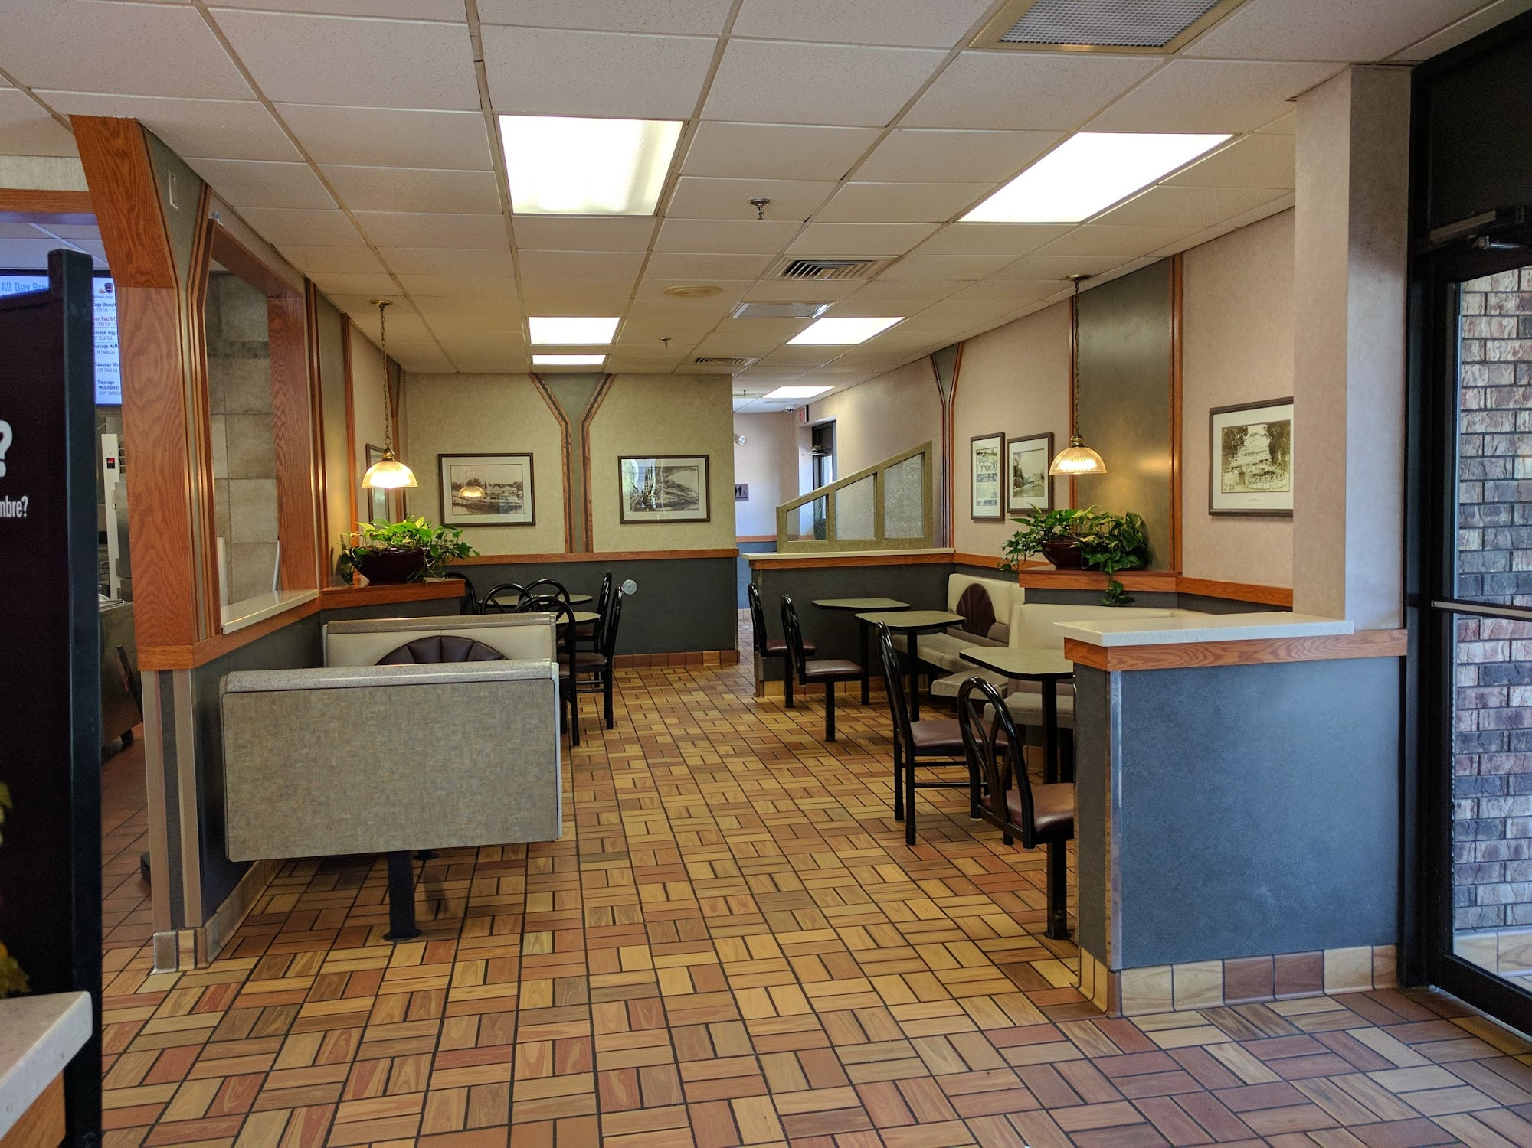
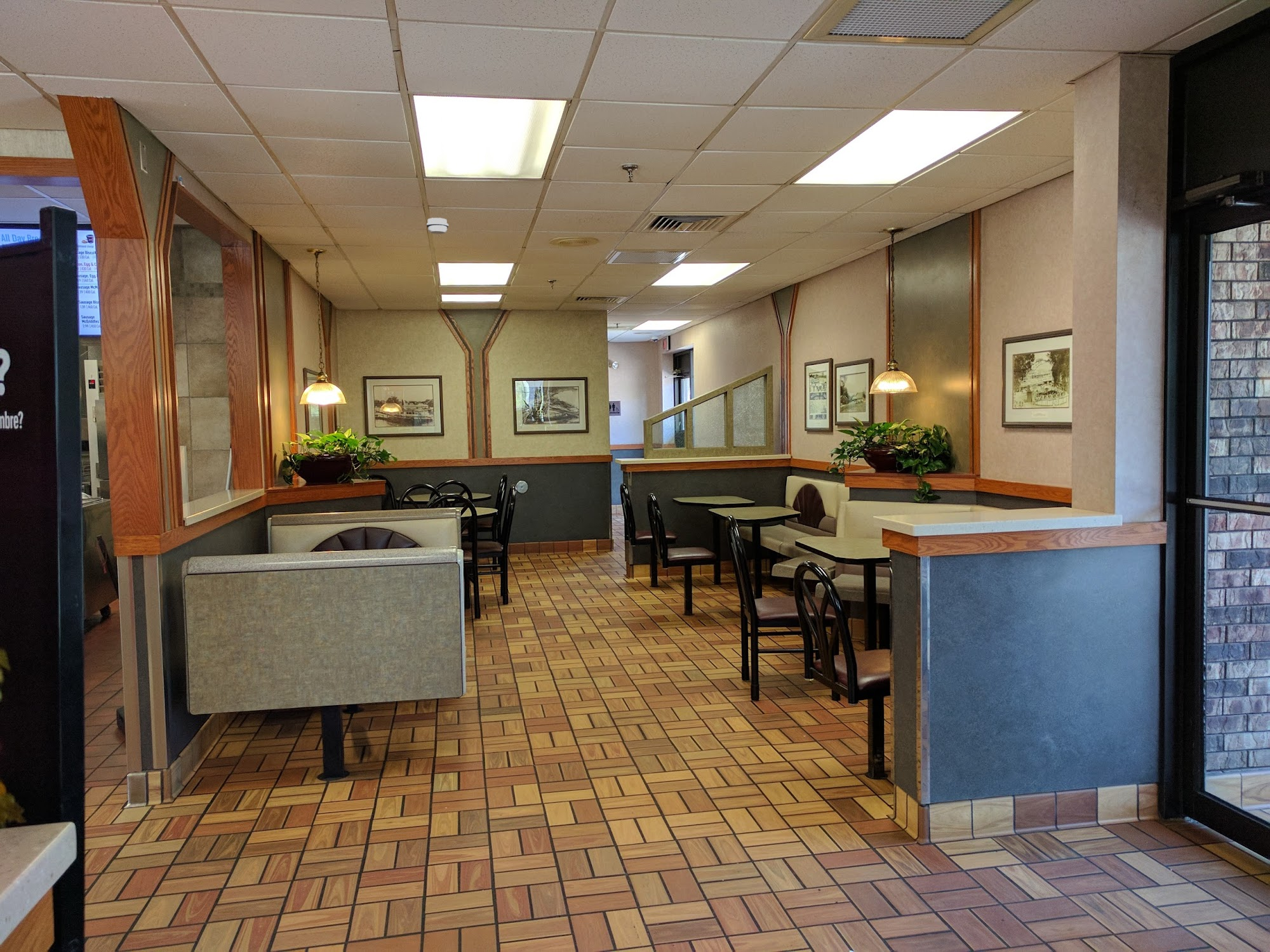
+ smoke detector [426,217,449,235]
